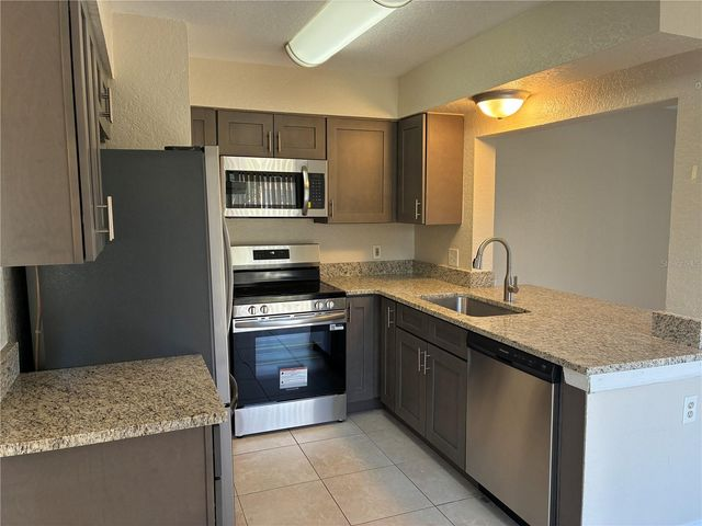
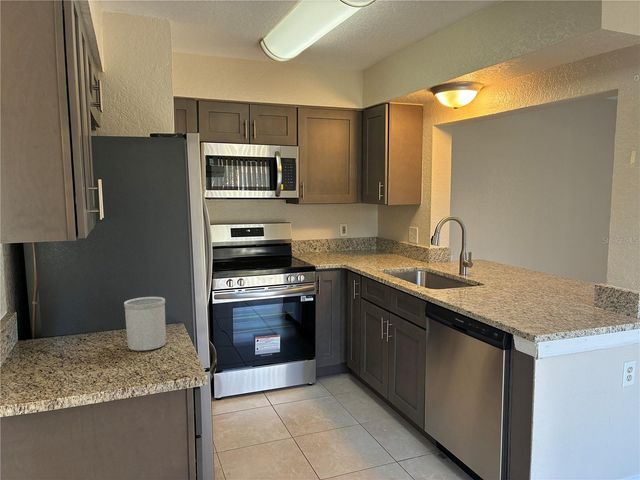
+ utensil holder [123,296,167,352]
